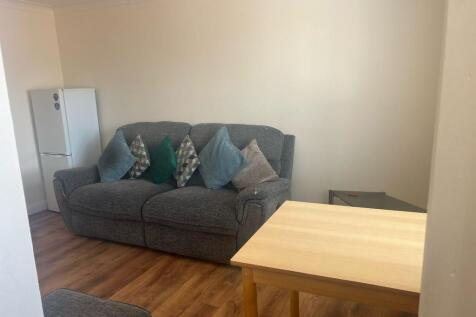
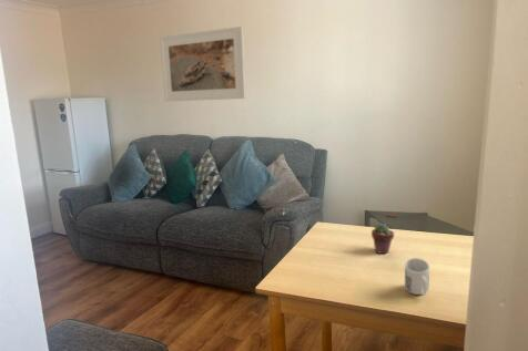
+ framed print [159,25,247,102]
+ mug [404,257,430,296]
+ potted succulent [370,221,395,255]
